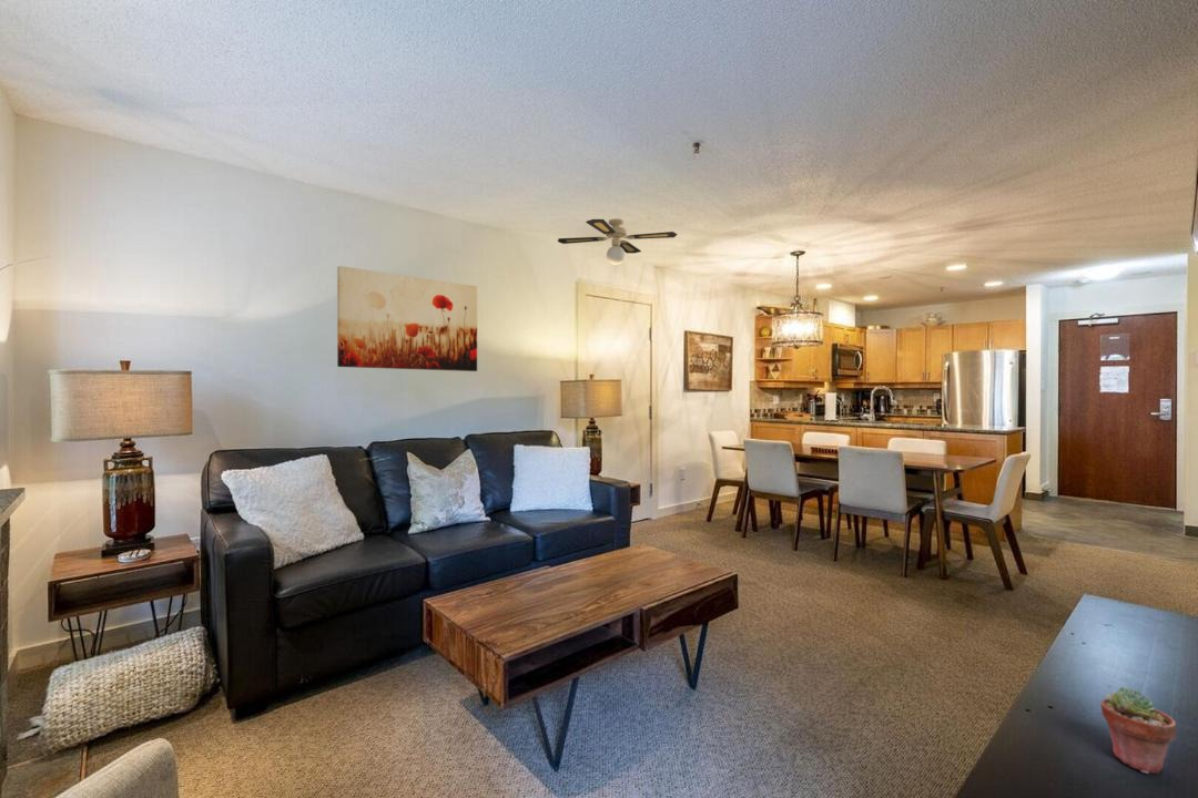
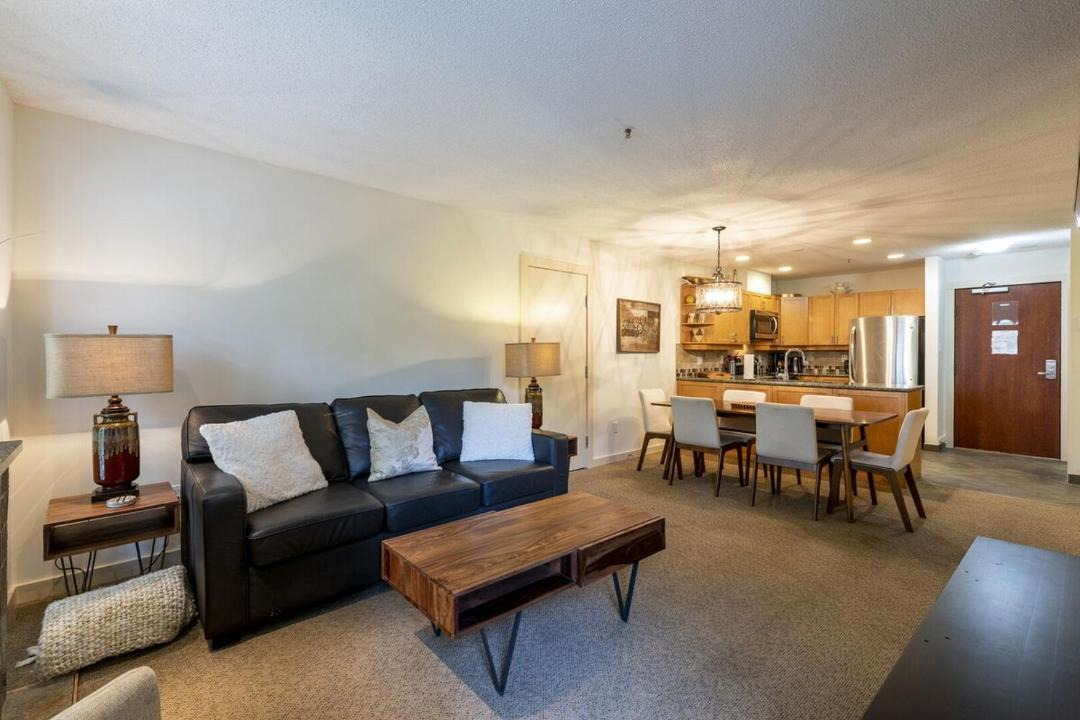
- potted succulent [1099,686,1177,775]
- ceiling fan [557,217,679,266]
- wall art [336,265,478,372]
